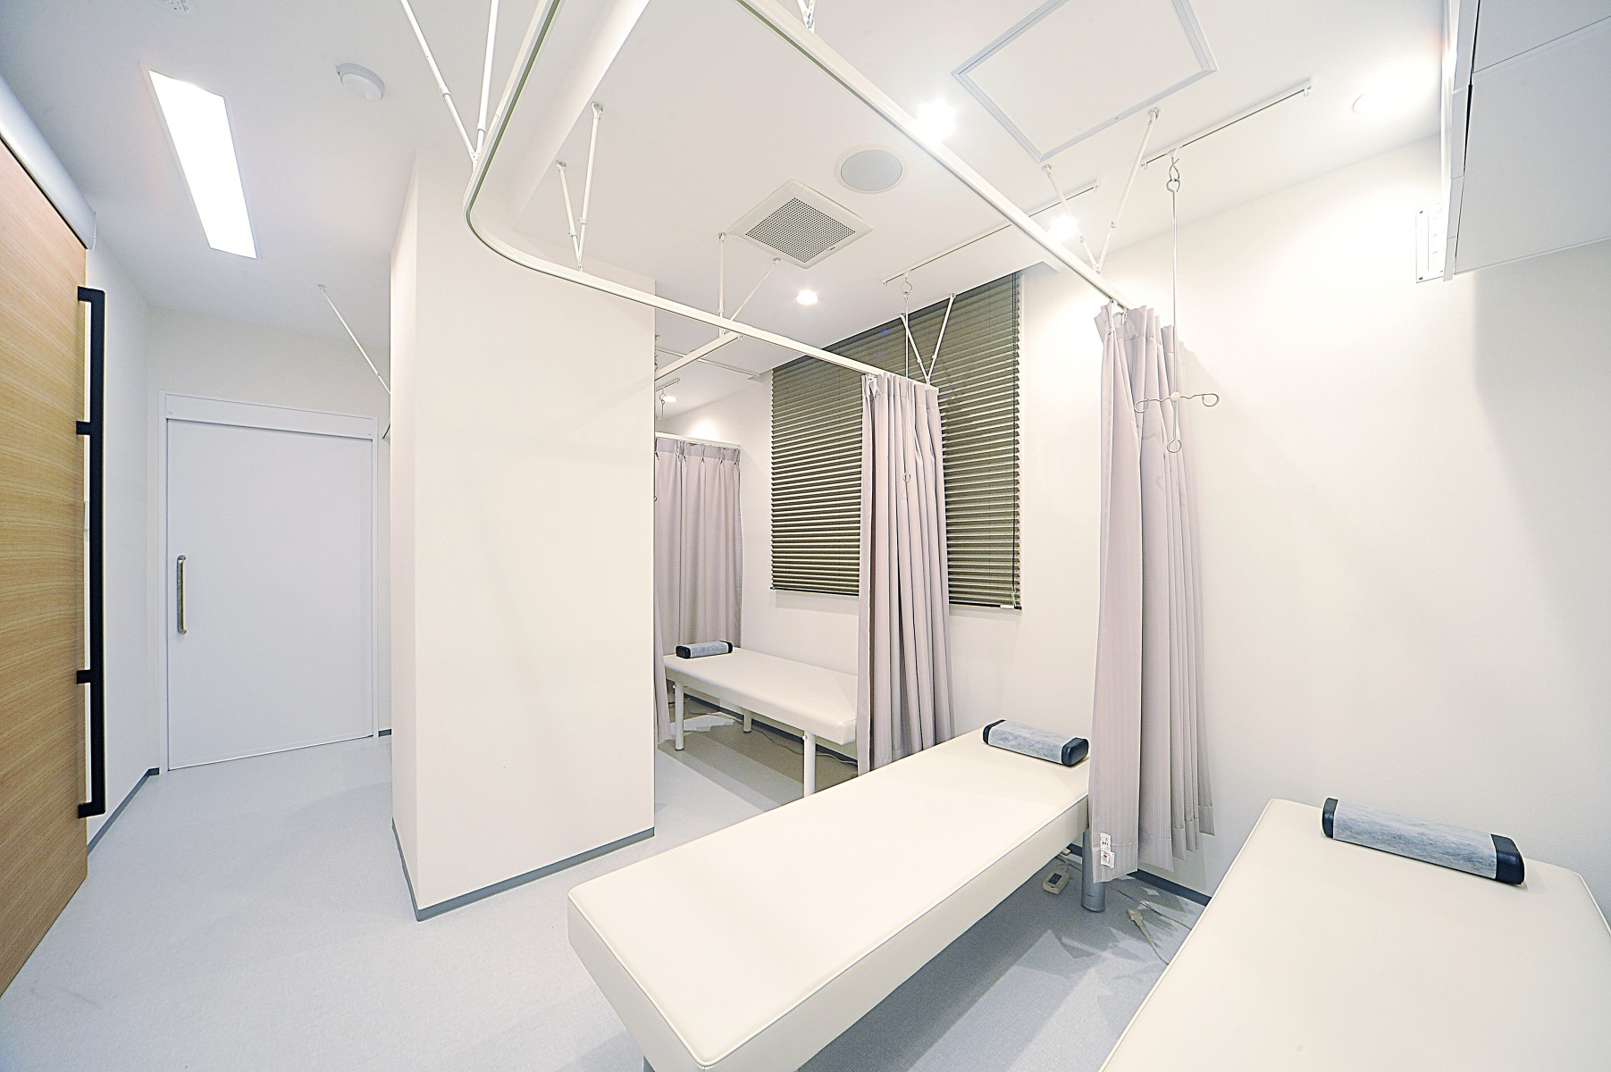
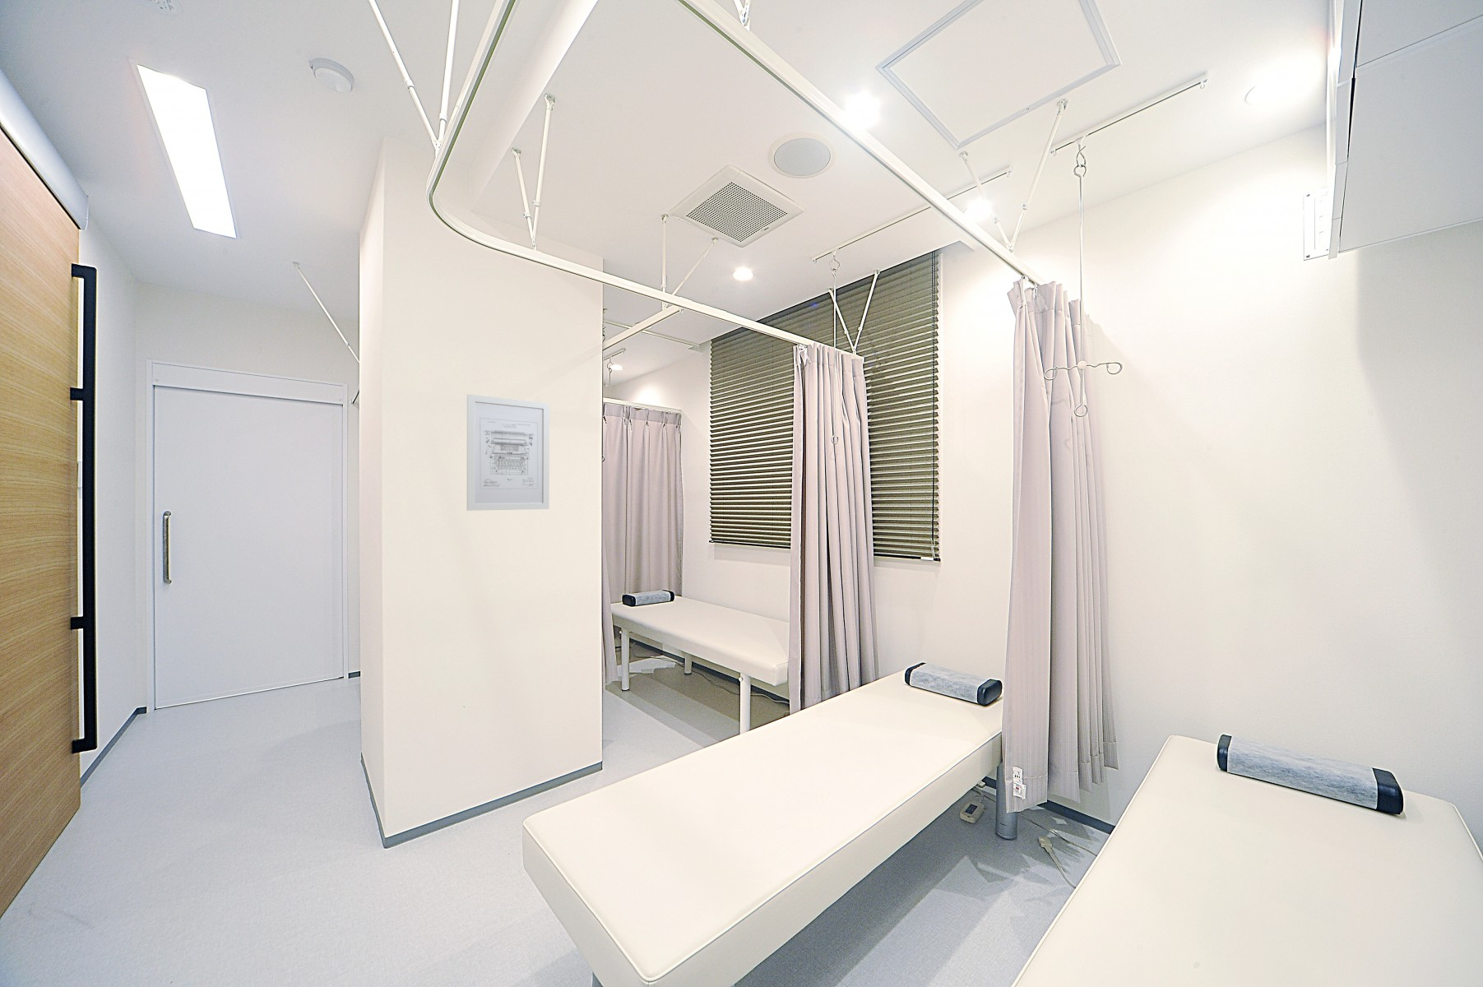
+ wall art [466,394,550,511]
